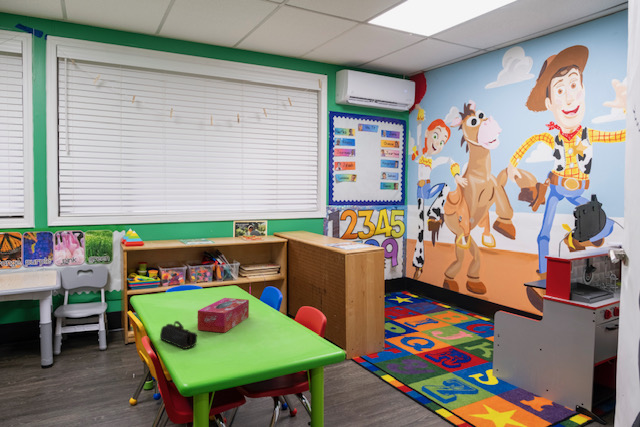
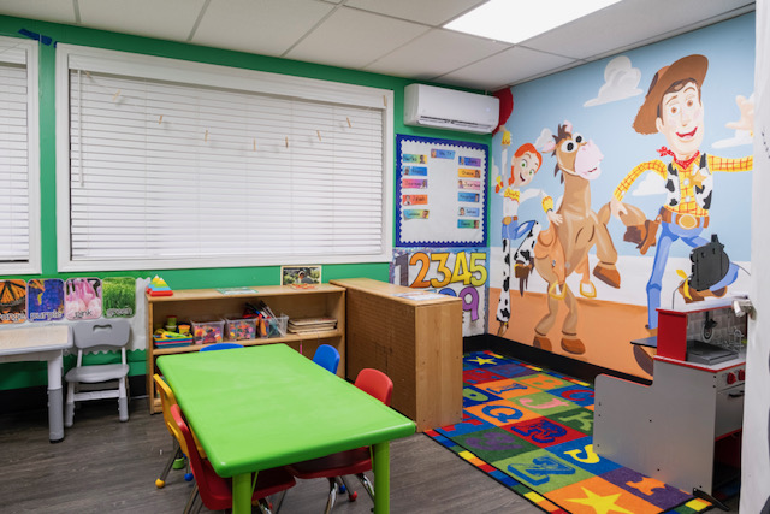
- tissue box [197,297,250,334]
- pencil case [159,320,198,350]
